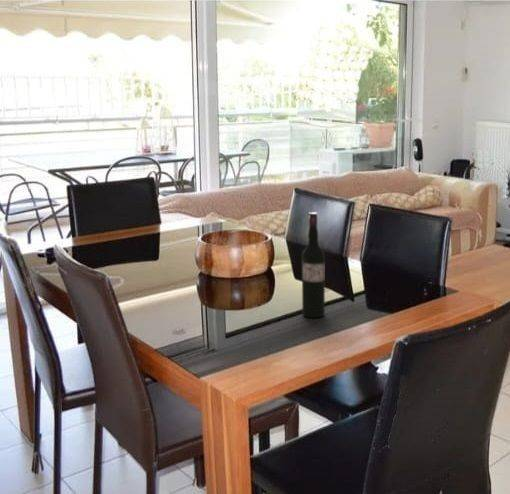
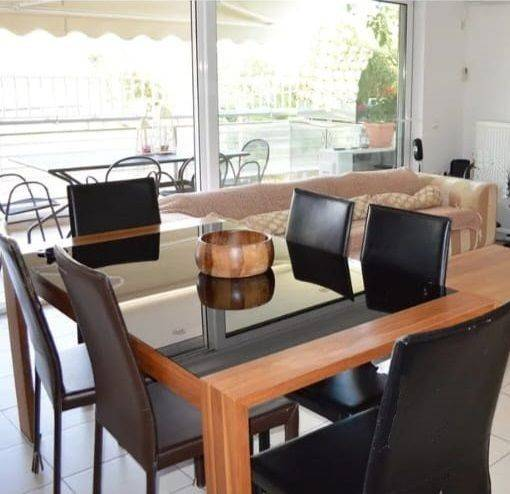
- wine bottle [301,211,326,319]
